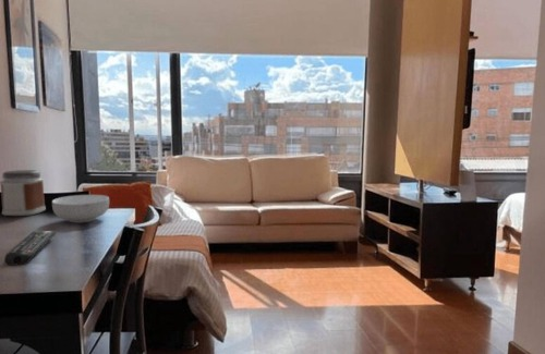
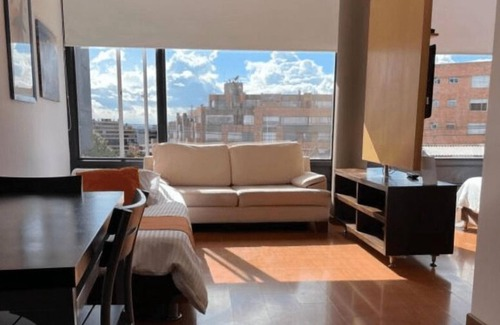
- jar [0,169,47,217]
- cereal bowl [51,194,110,223]
- remote control [3,230,57,267]
